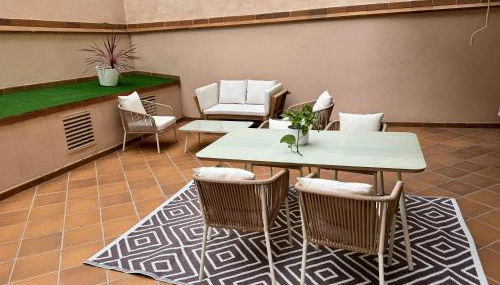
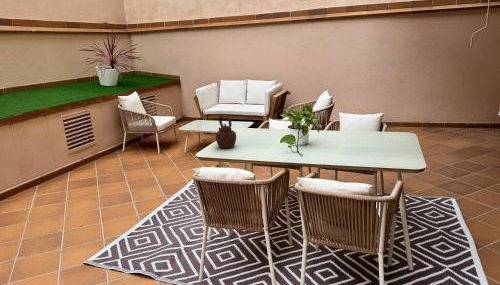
+ teapot [215,114,237,149]
